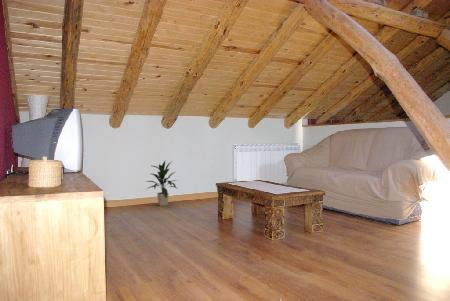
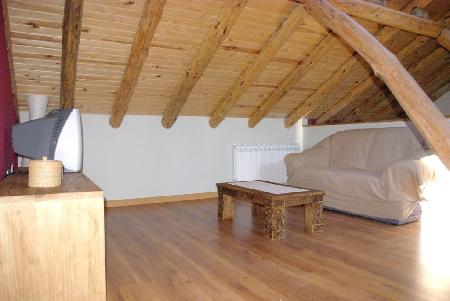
- indoor plant [145,160,179,207]
